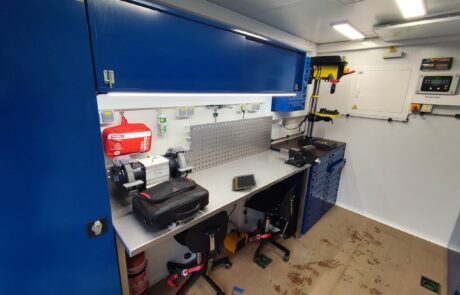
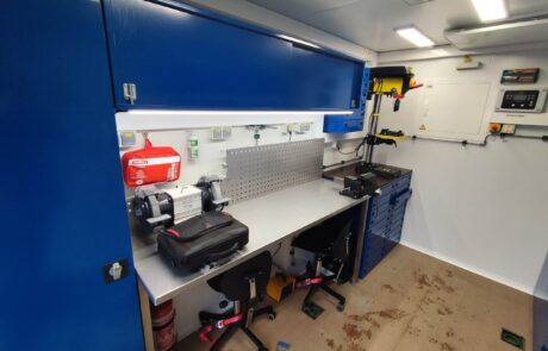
- notepad [233,173,258,191]
